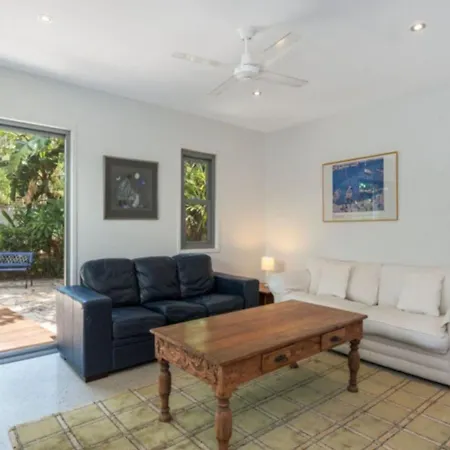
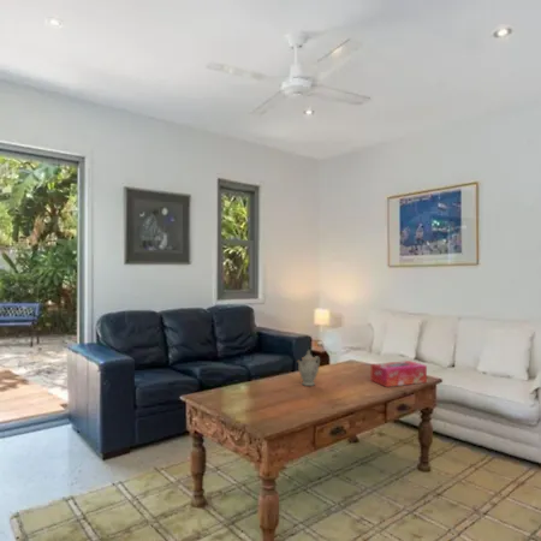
+ chinaware [296,349,321,387]
+ tissue box [370,359,428,388]
